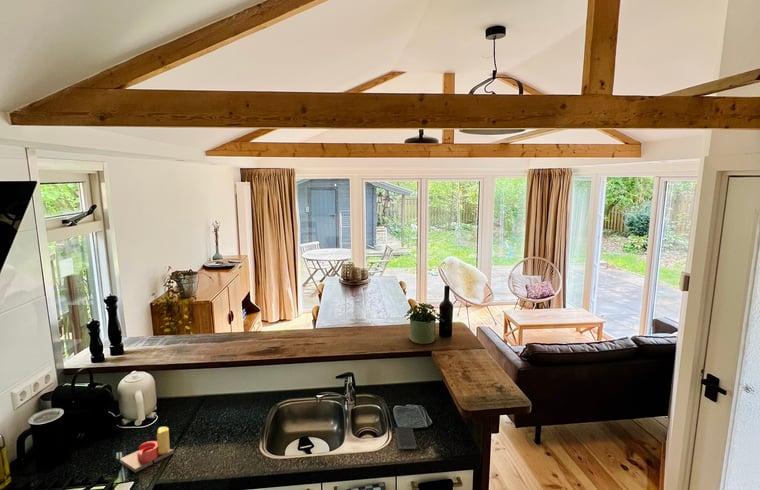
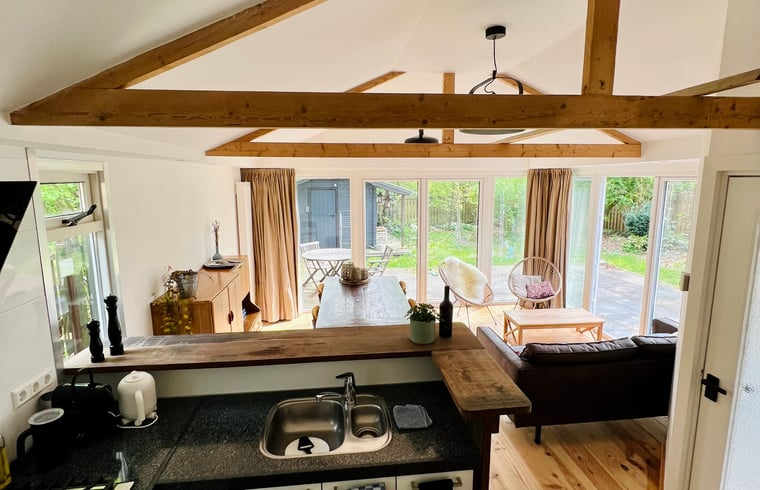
- candle [119,426,175,474]
- smartphone [395,426,417,450]
